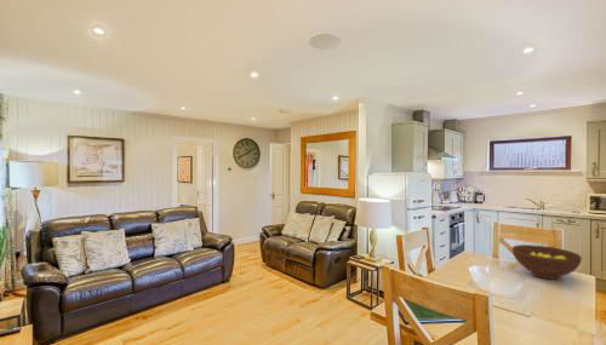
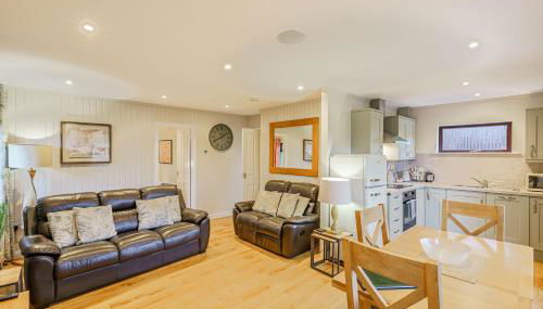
- fruit bowl [511,243,583,281]
